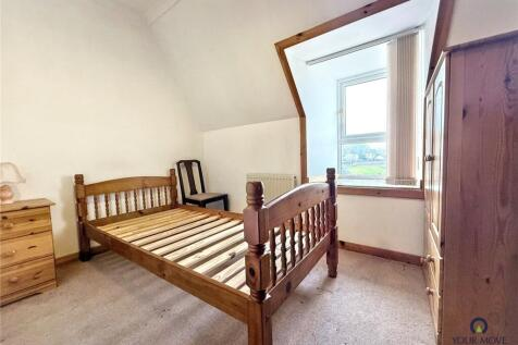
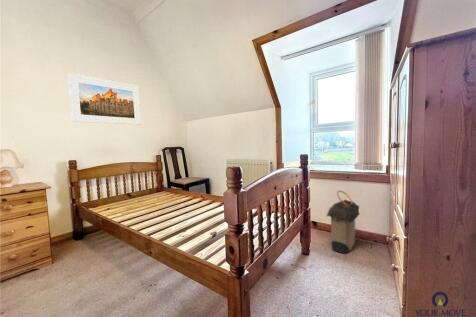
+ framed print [67,72,142,126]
+ laundry hamper [326,190,361,255]
